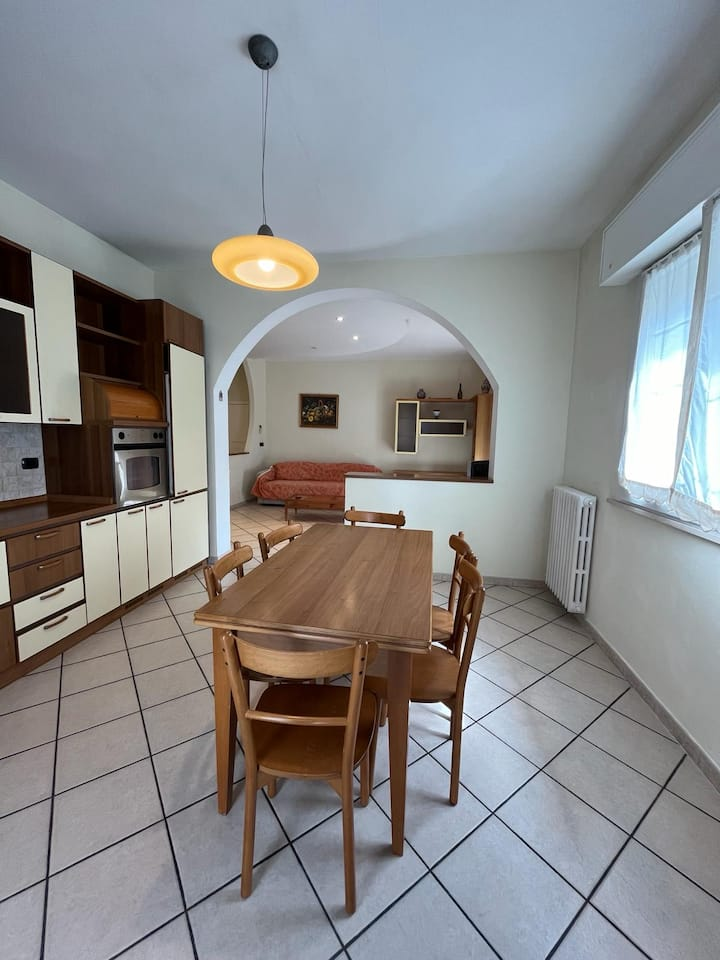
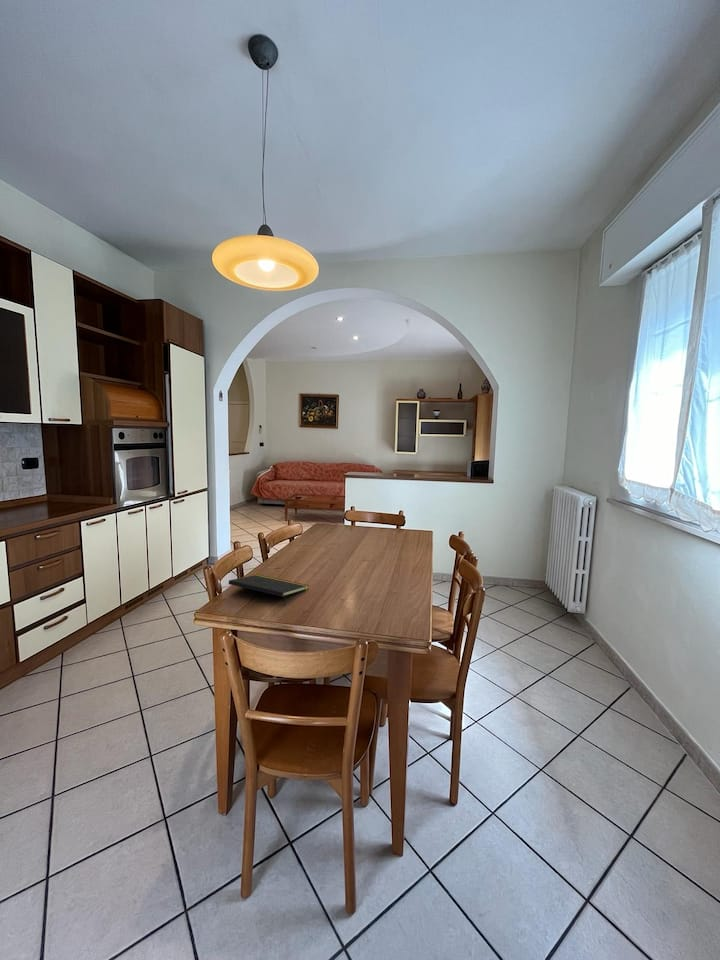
+ notepad [228,574,310,607]
